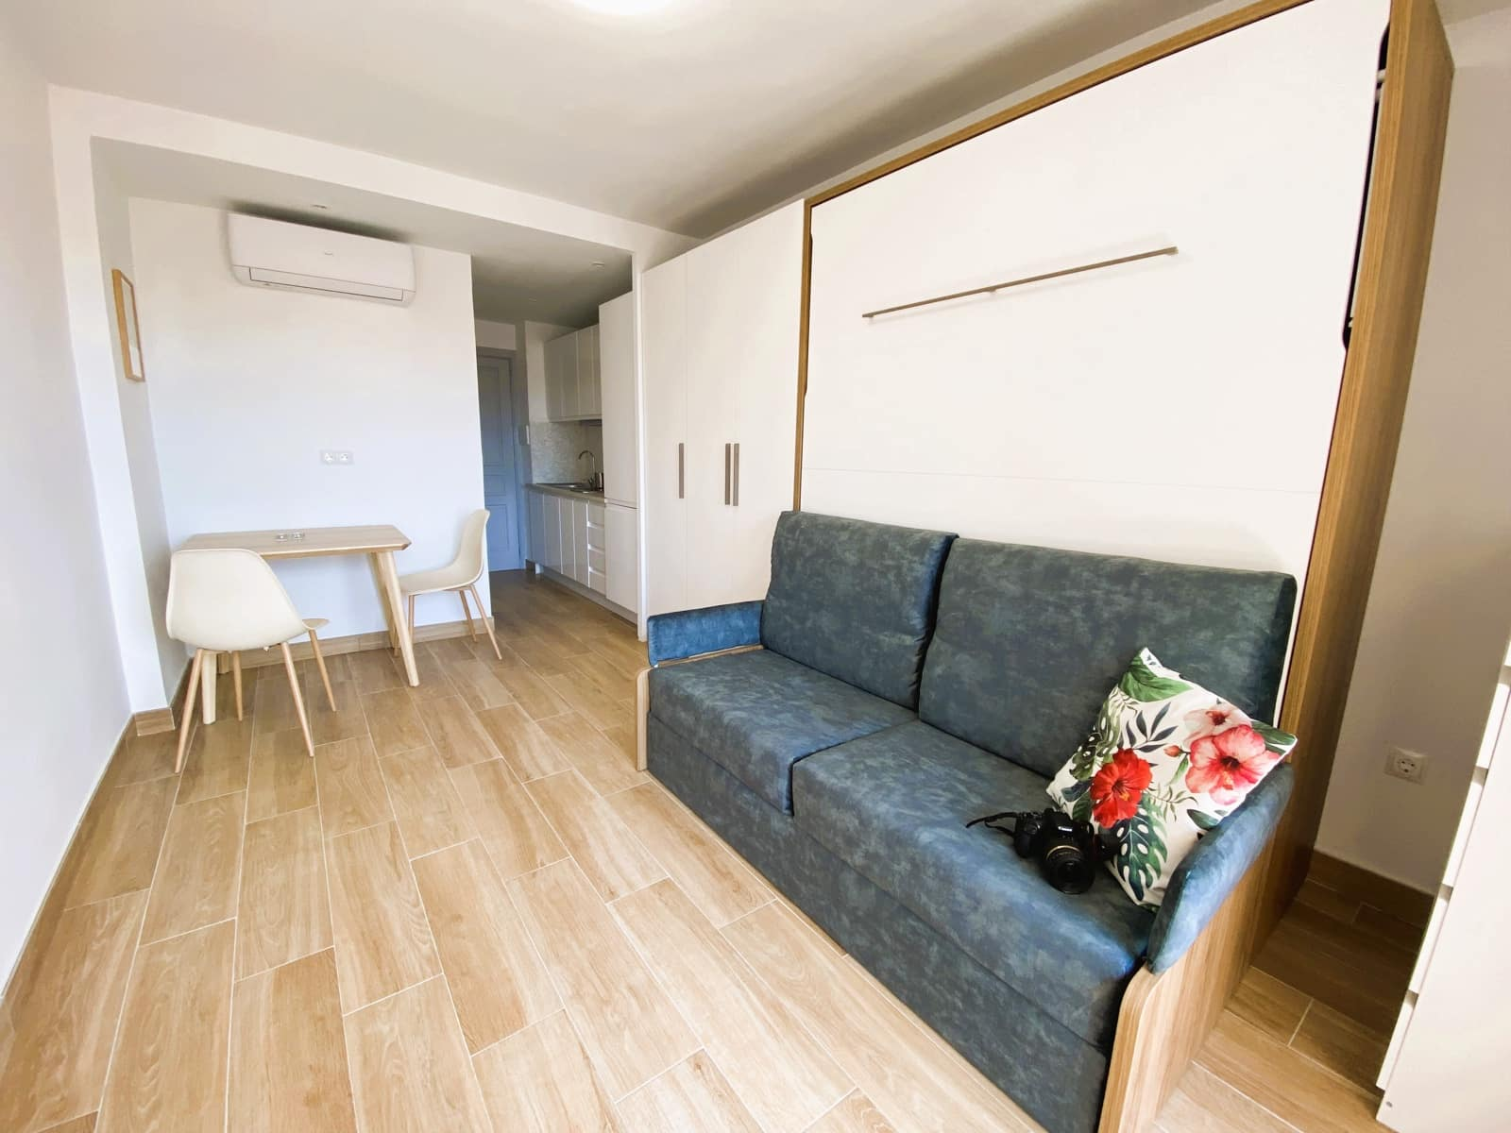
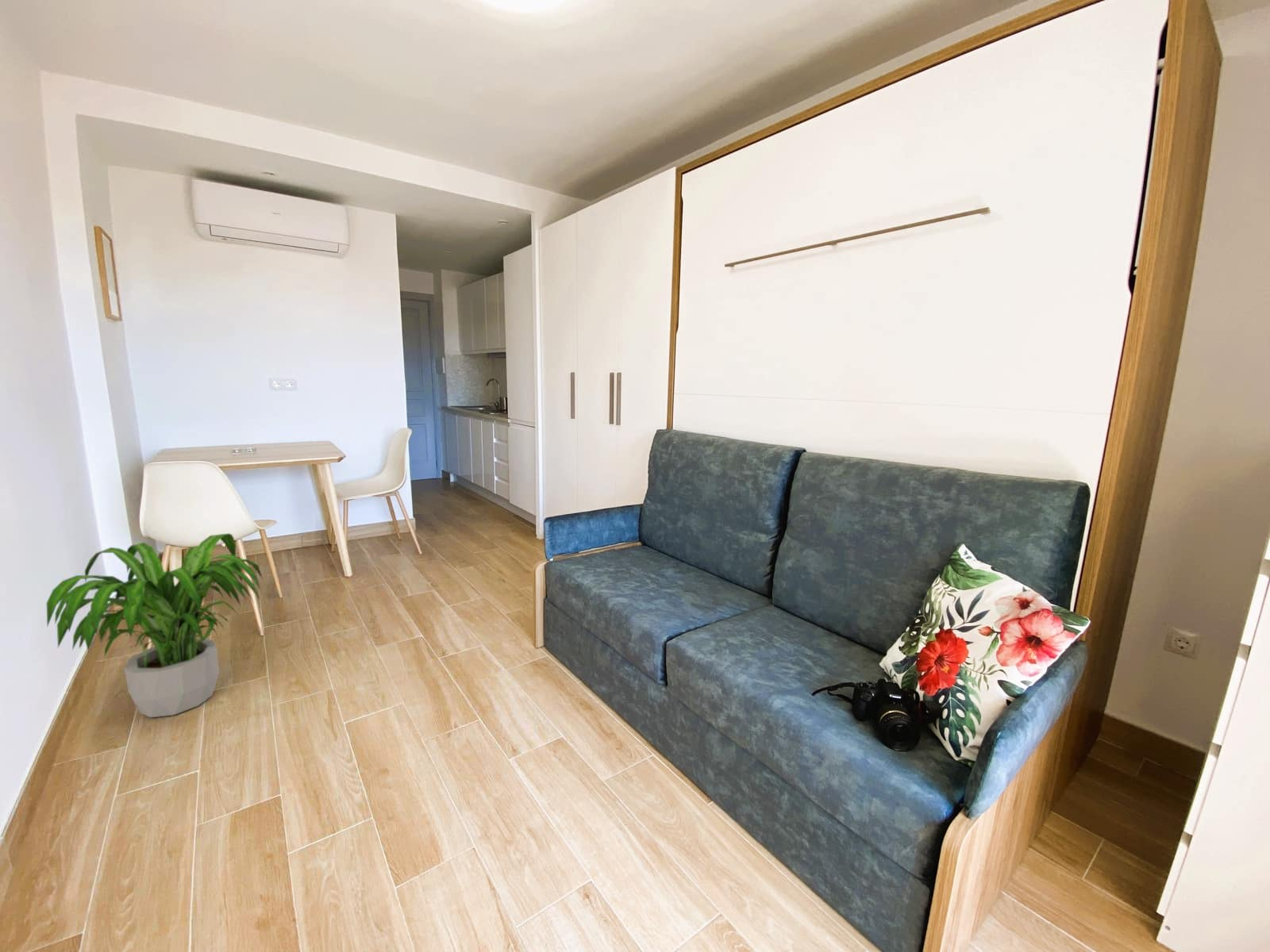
+ potted plant [46,532,264,719]
